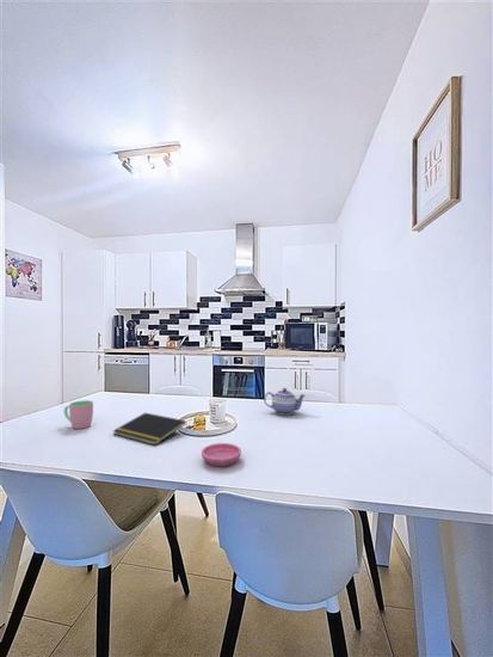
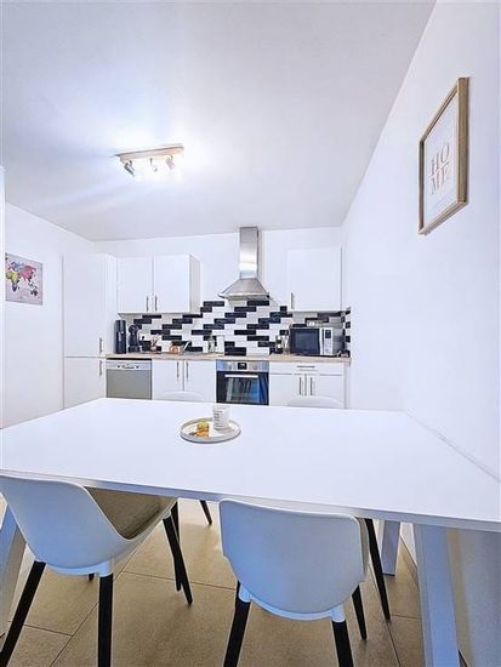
- cup [63,399,94,430]
- teapot [263,387,307,416]
- saucer [201,442,242,467]
- notepad [112,412,187,446]
